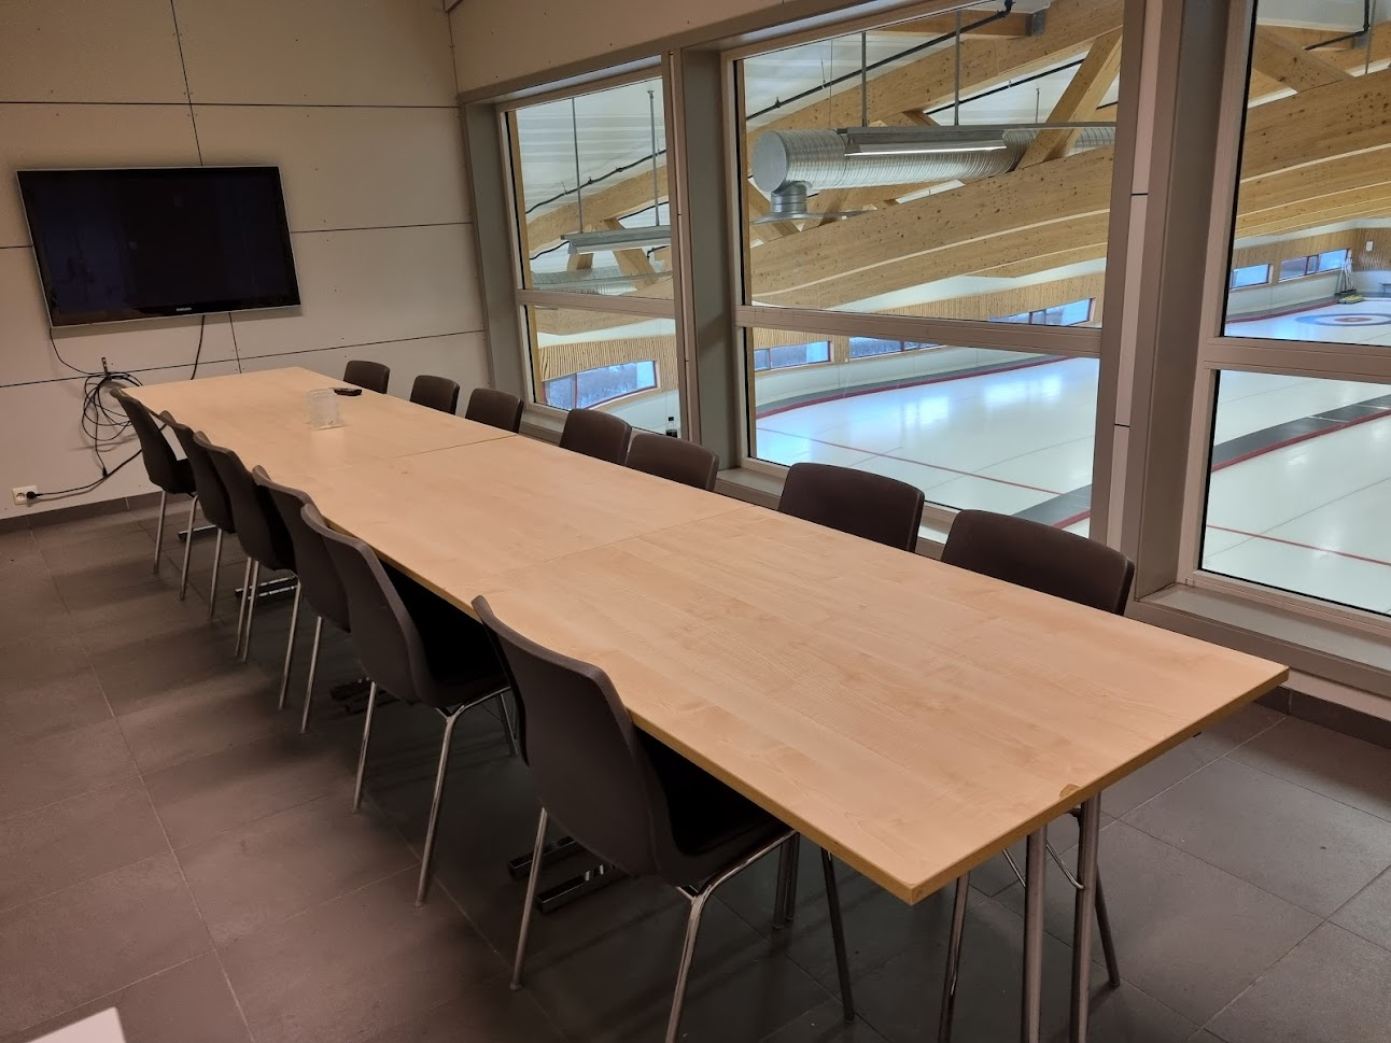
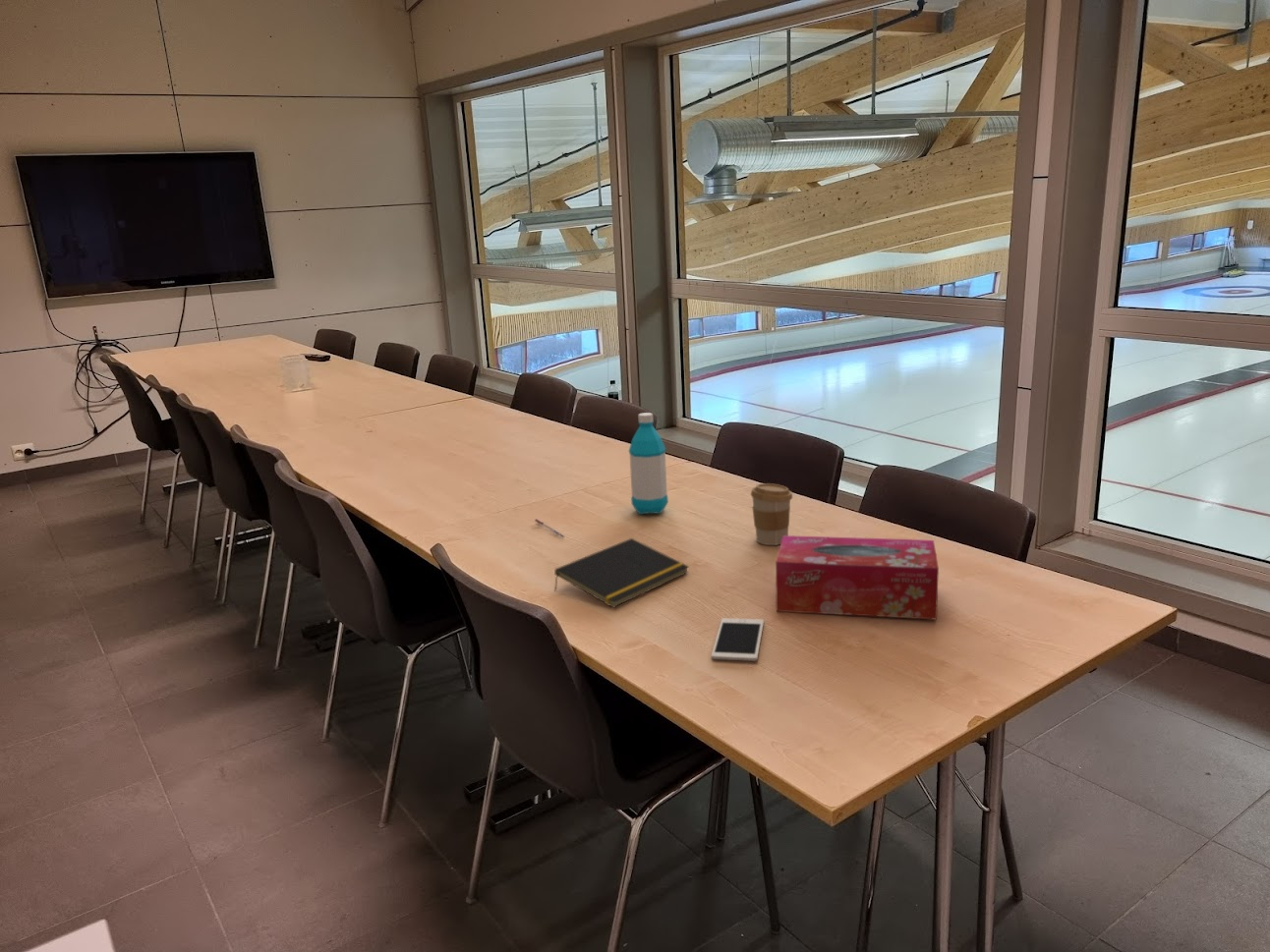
+ pen [534,518,564,537]
+ tissue box [775,534,940,620]
+ coffee cup [750,482,793,546]
+ cell phone [711,617,765,662]
+ water bottle [628,412,669,515]
+ notepad [553,537,690,608]
